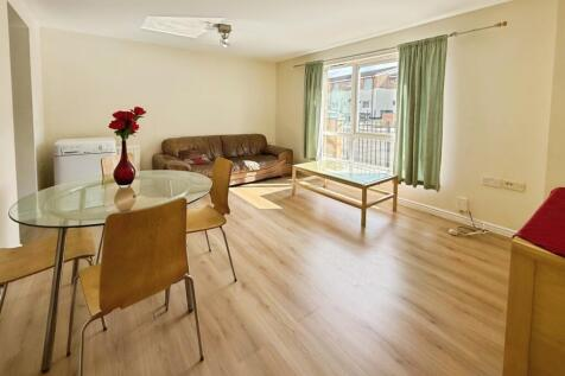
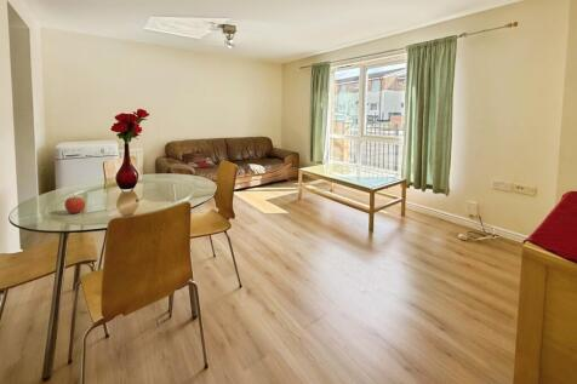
+ apple [63,193,86,214]
